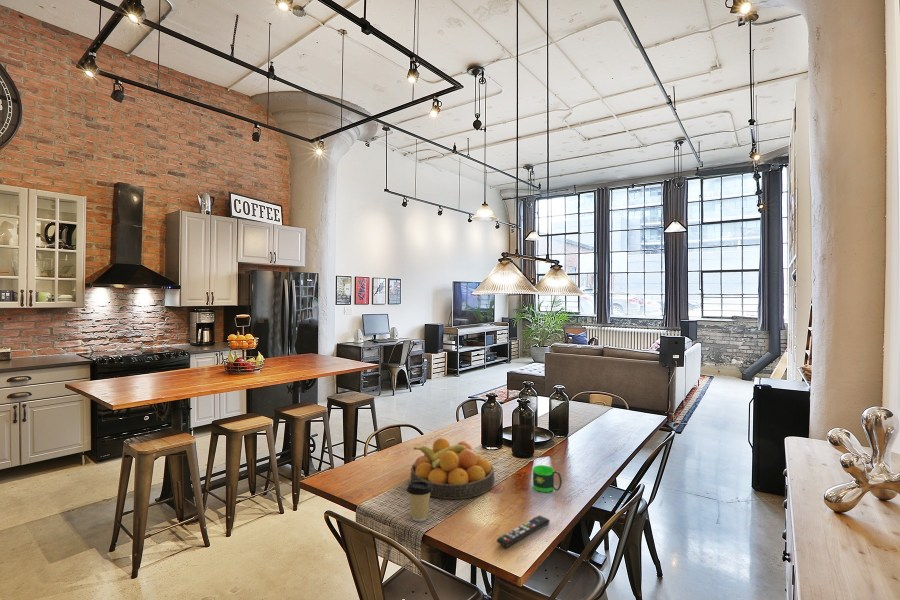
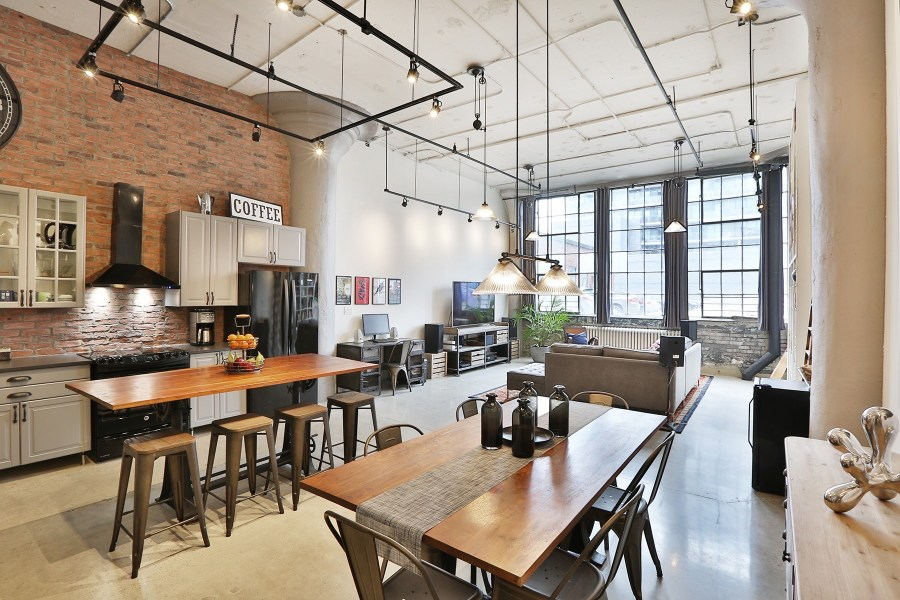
- mug [532,464,563,493]
- coffee cup [406,481,432,522]
- fruit bowl [409,437,495,500]
- remote control [496,514,551,548]
